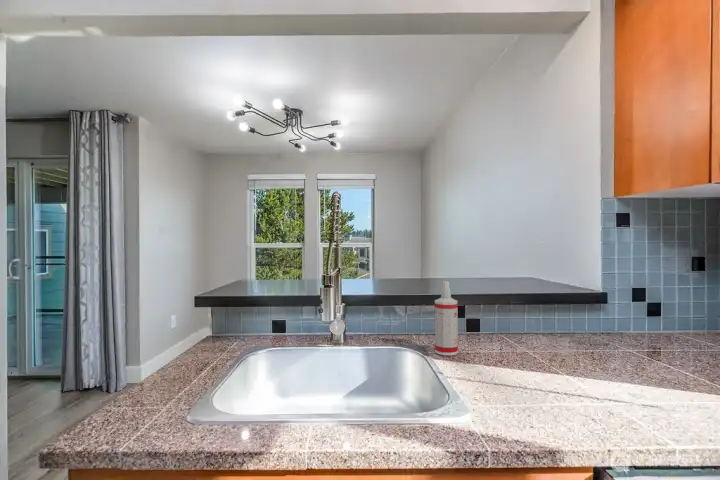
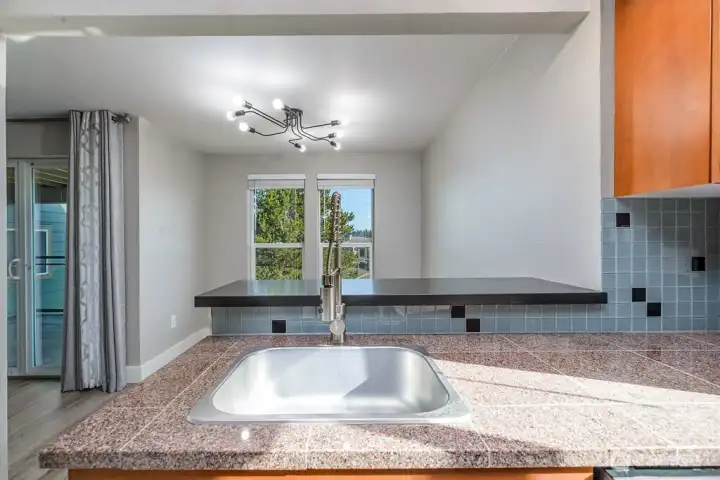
- spray bottle [434,280,459,356]
